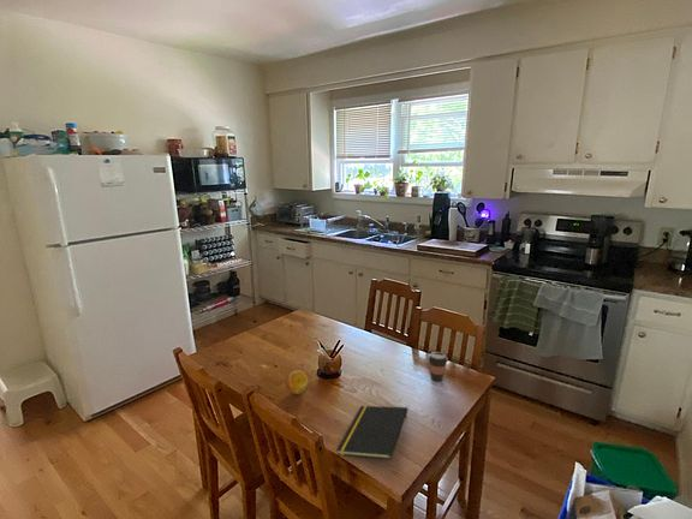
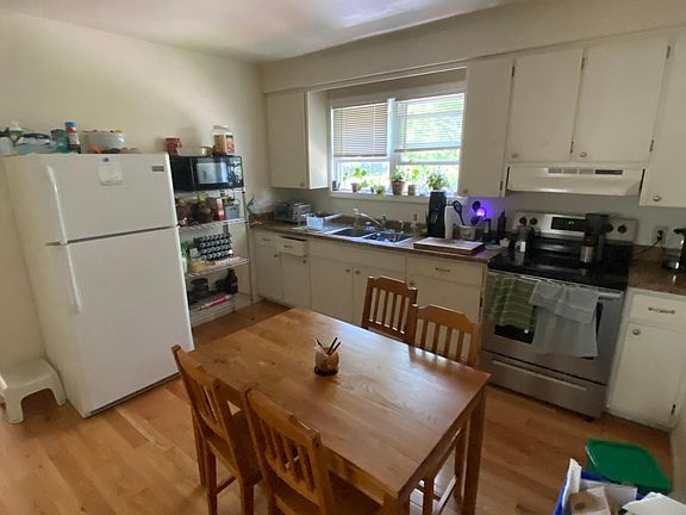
- fruit [285,369,310,395]
- notepad [335,405,408,460]
- coffee cup [426,351,449,382]
